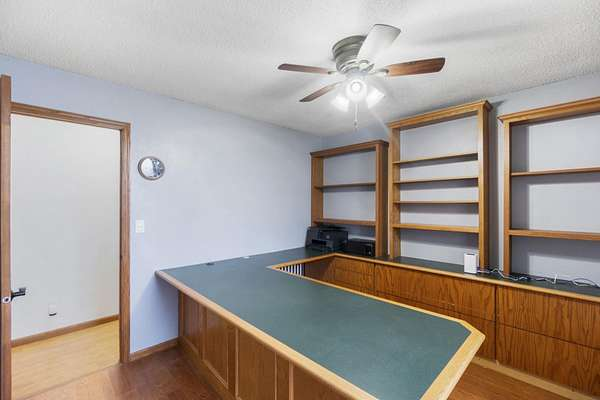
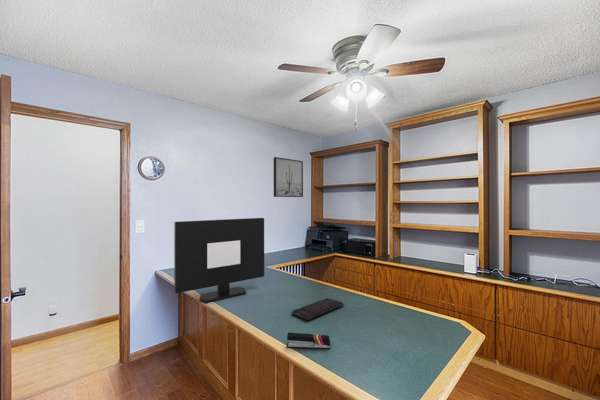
+ stapler [286,332,331,350]
+ keyboard [290,297,345,321]
+ wall art [273,156,304,198]
+ monitor [173,217,265,304]
